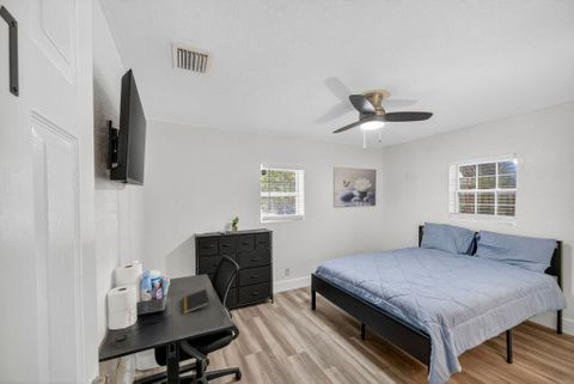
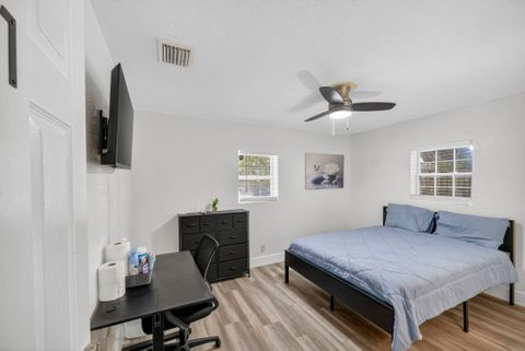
- notepad [182,288,210,315]
